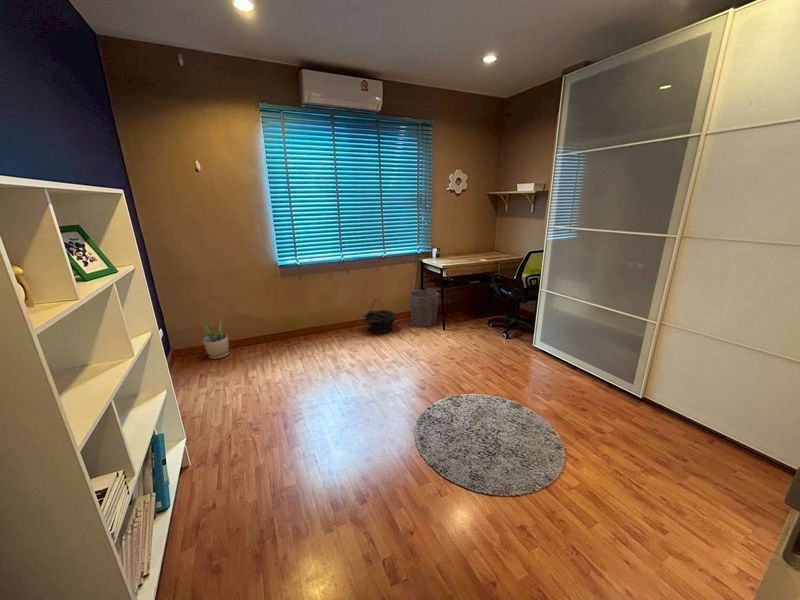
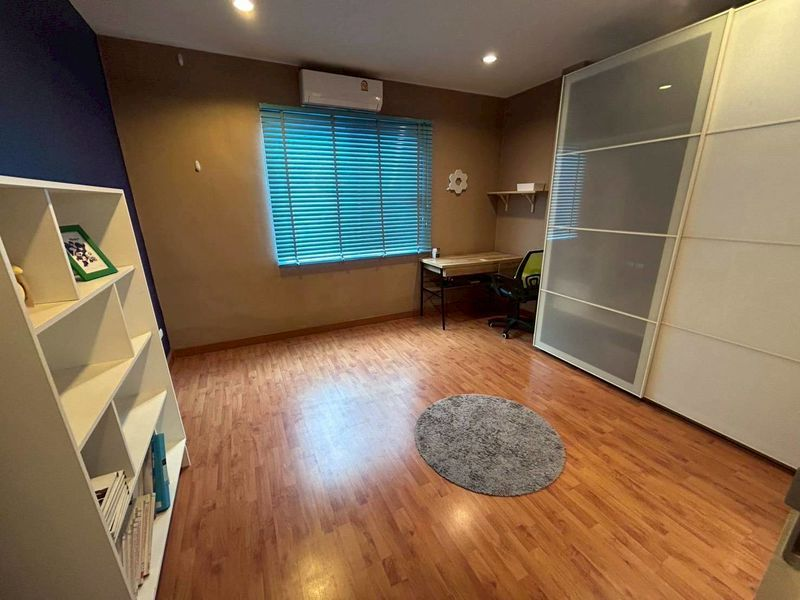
- basket [362,298,397,334]
- waste bin [407,289,441,328]
- potted plant [202,318,230,360]
